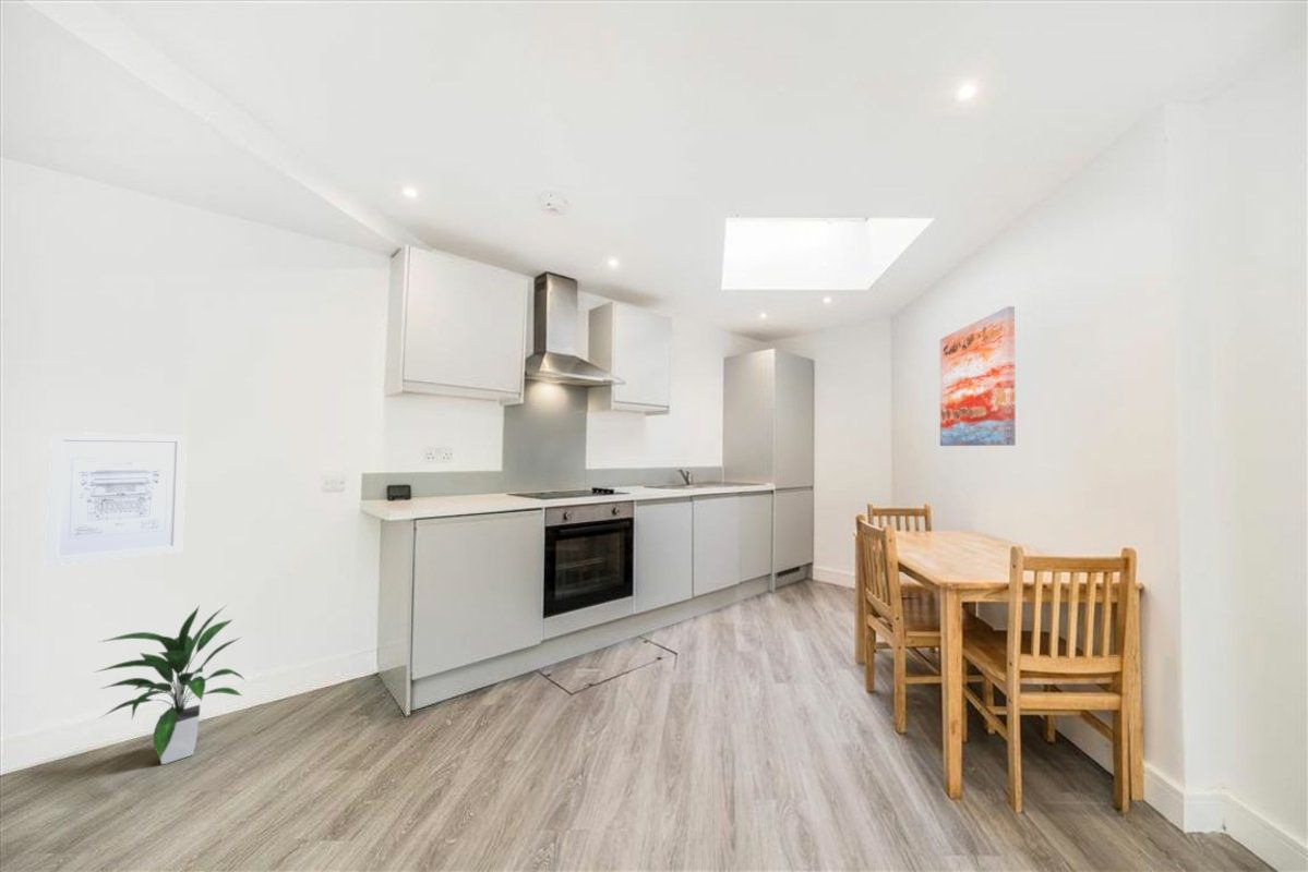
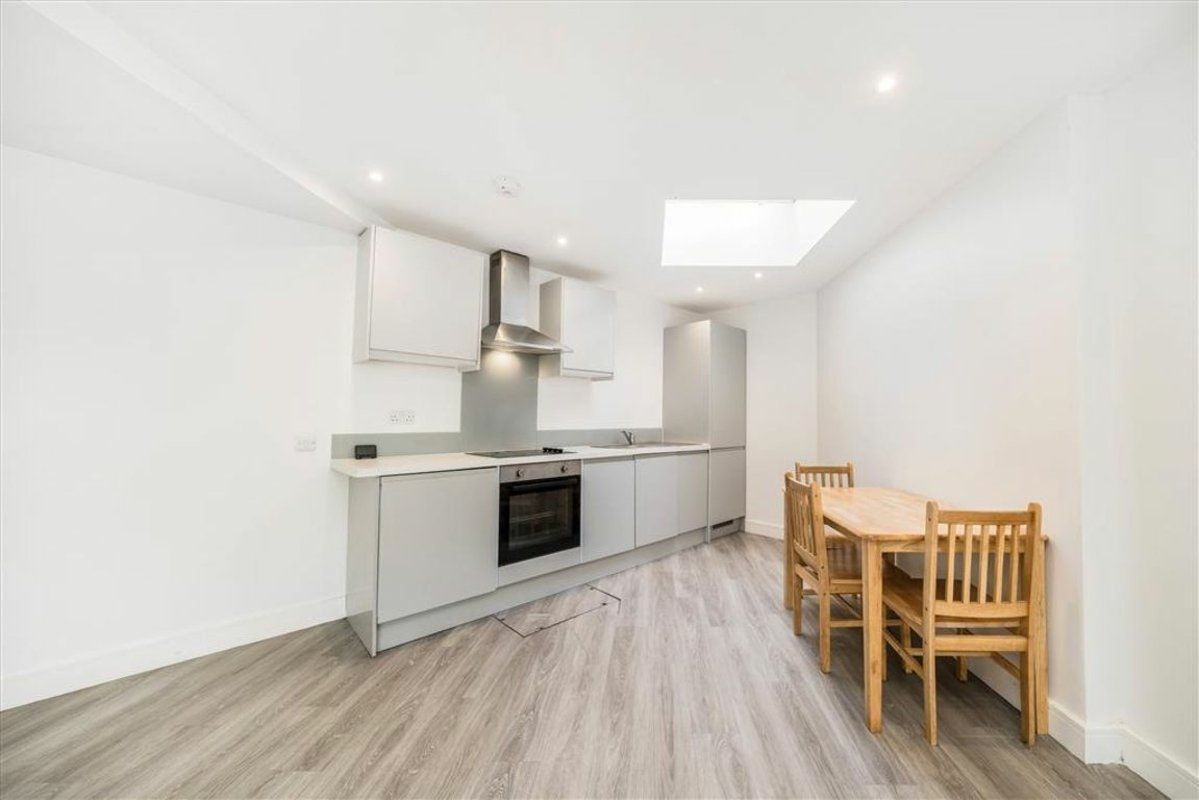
- wall art [939,305,1017,447]
- indoor plant [92,602,245,765]
- wall art [45,432,188,567]
